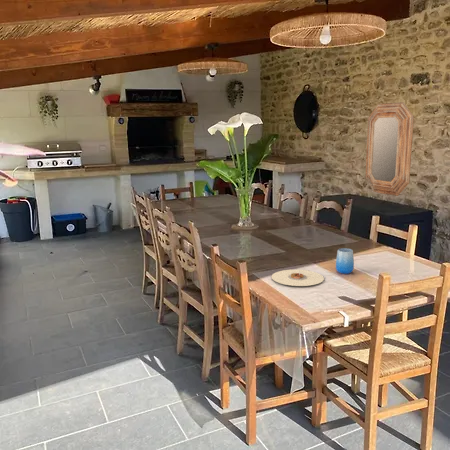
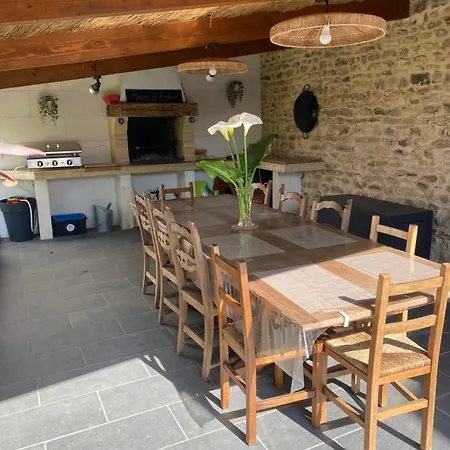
- cup [335,247,355,275]
- home mirror [364,101,415,197]
- plate [271,269,325,287]
